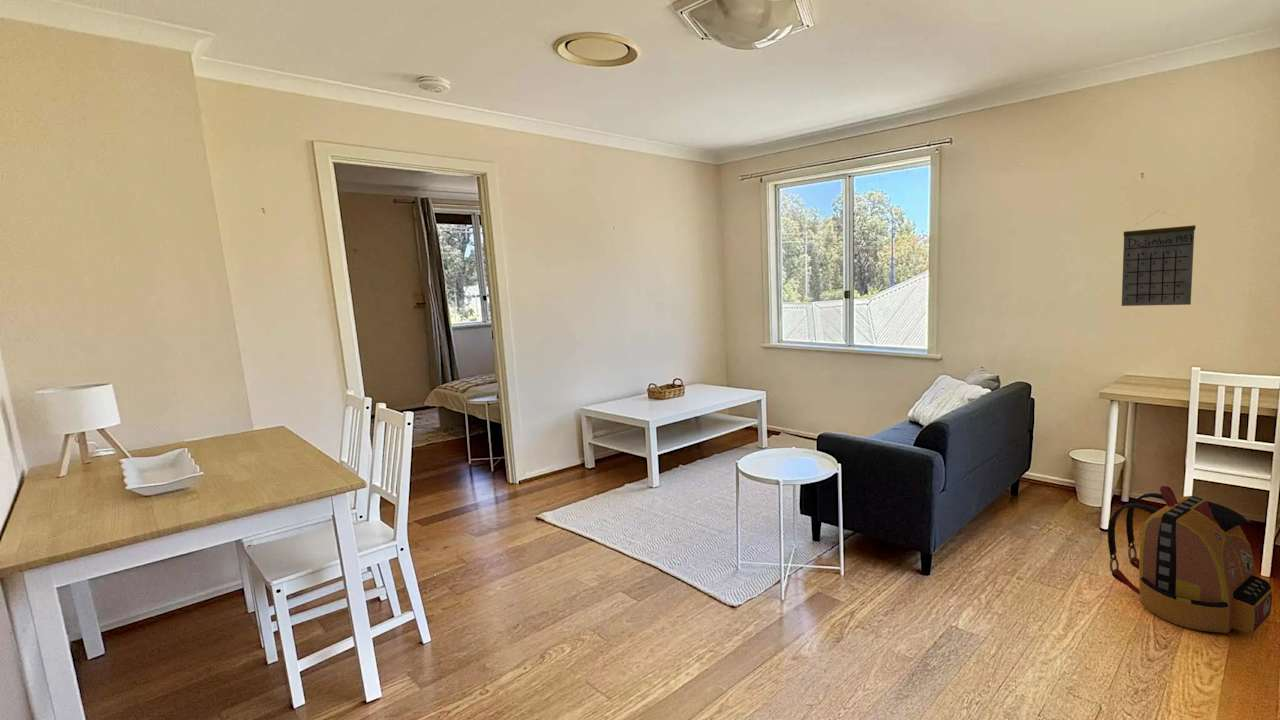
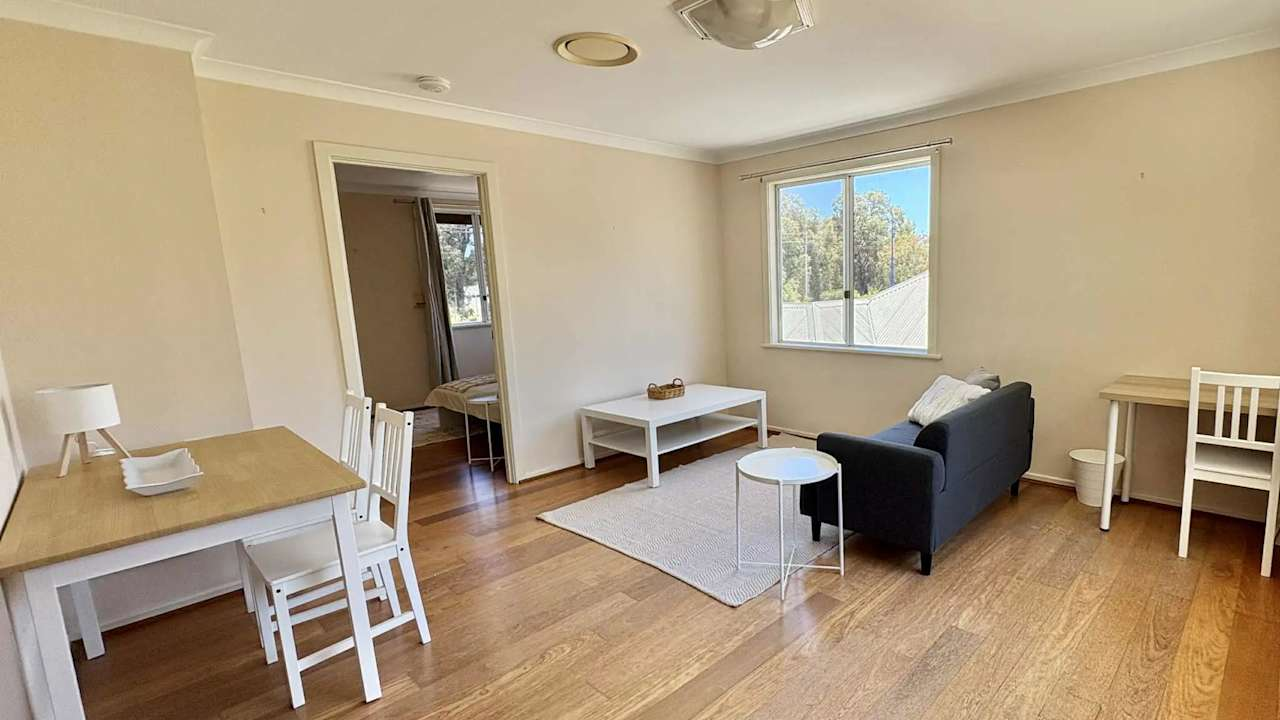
- backpack [1107,485,1273,635]
- calendar [1121,210,1197,307]
